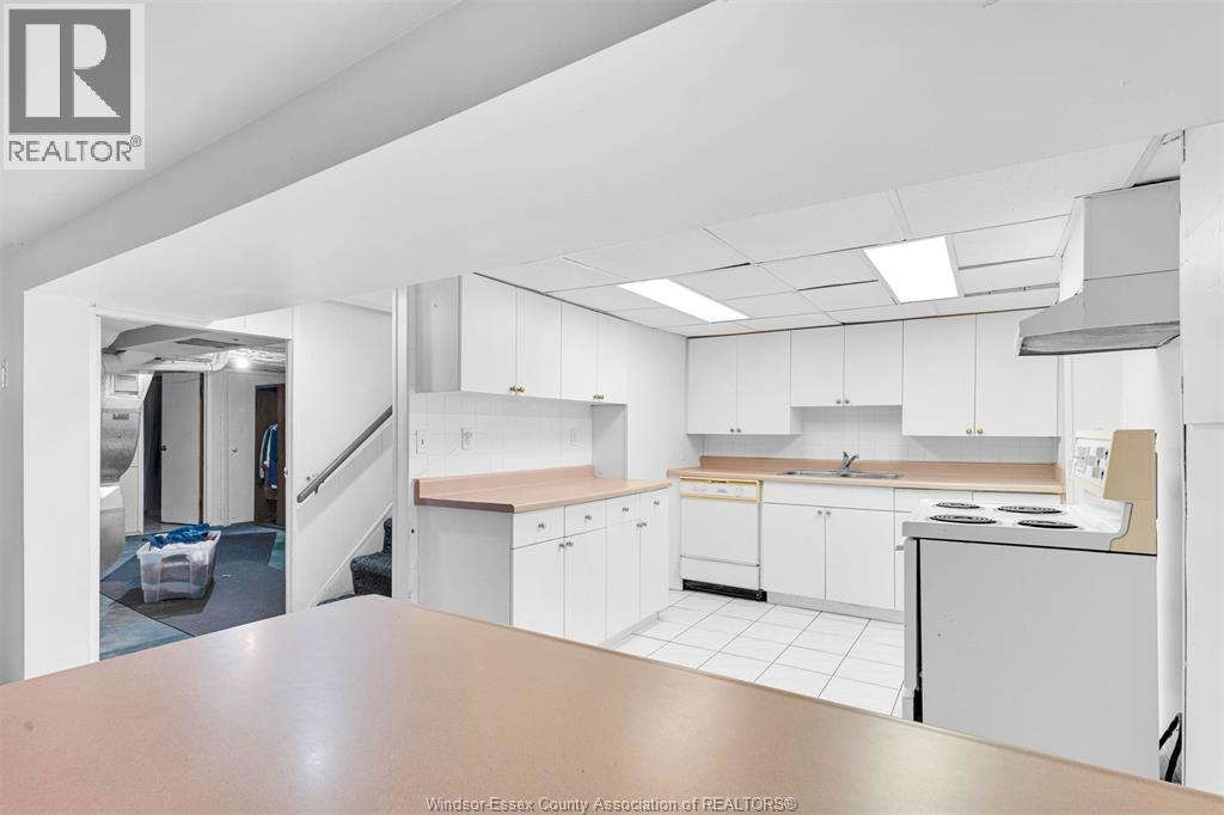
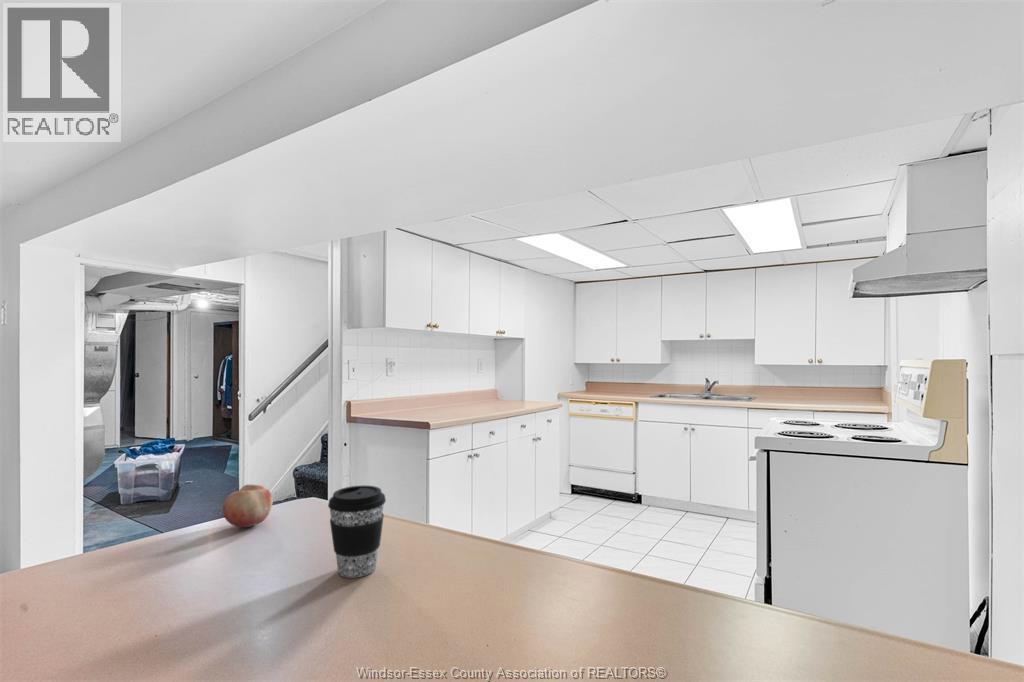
+ fruit [222,484,274,528]
+ coffee cup [327,484,387,579]
